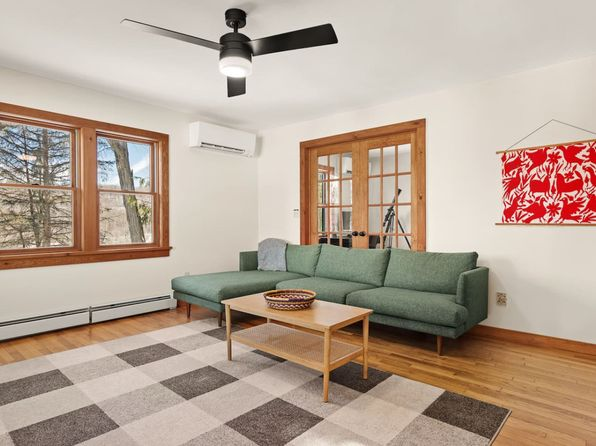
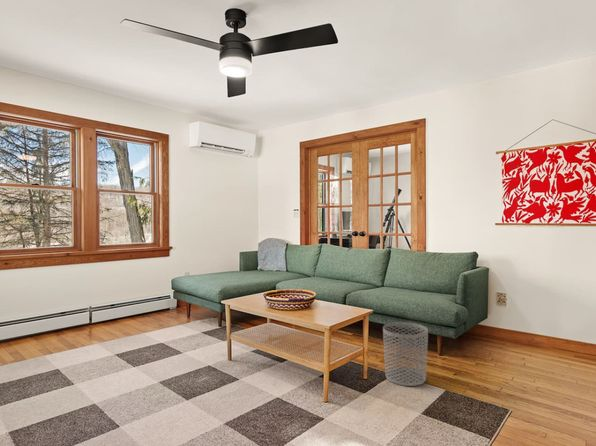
+ waste bin [382,321,429,387]
